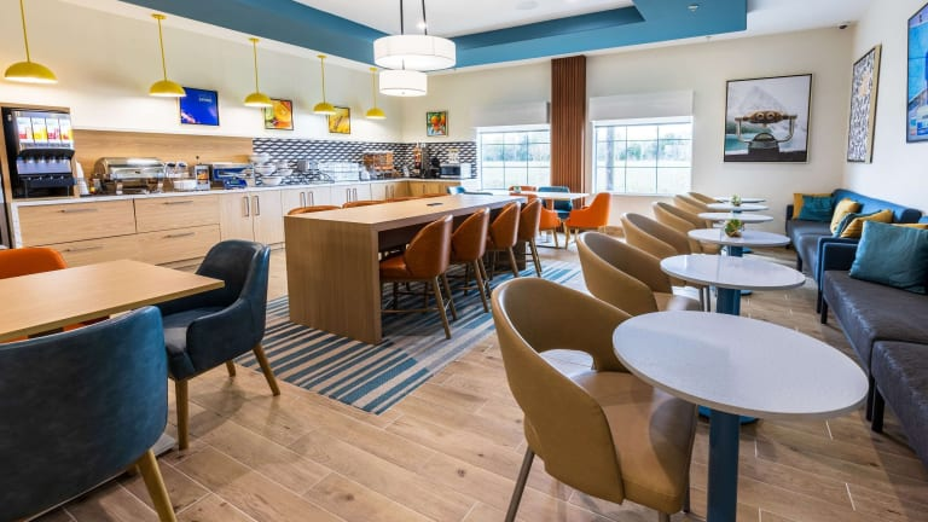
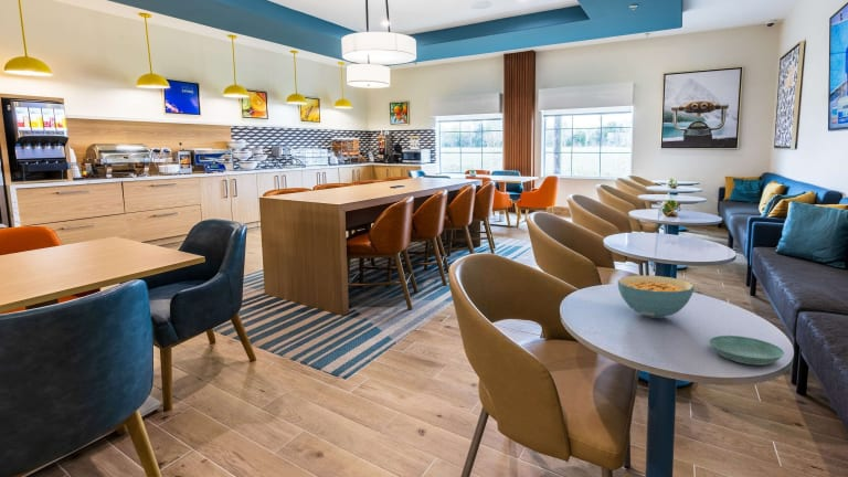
+ cereal bowl [616,275,696,319]
+ saucer [709,335,786,367]
